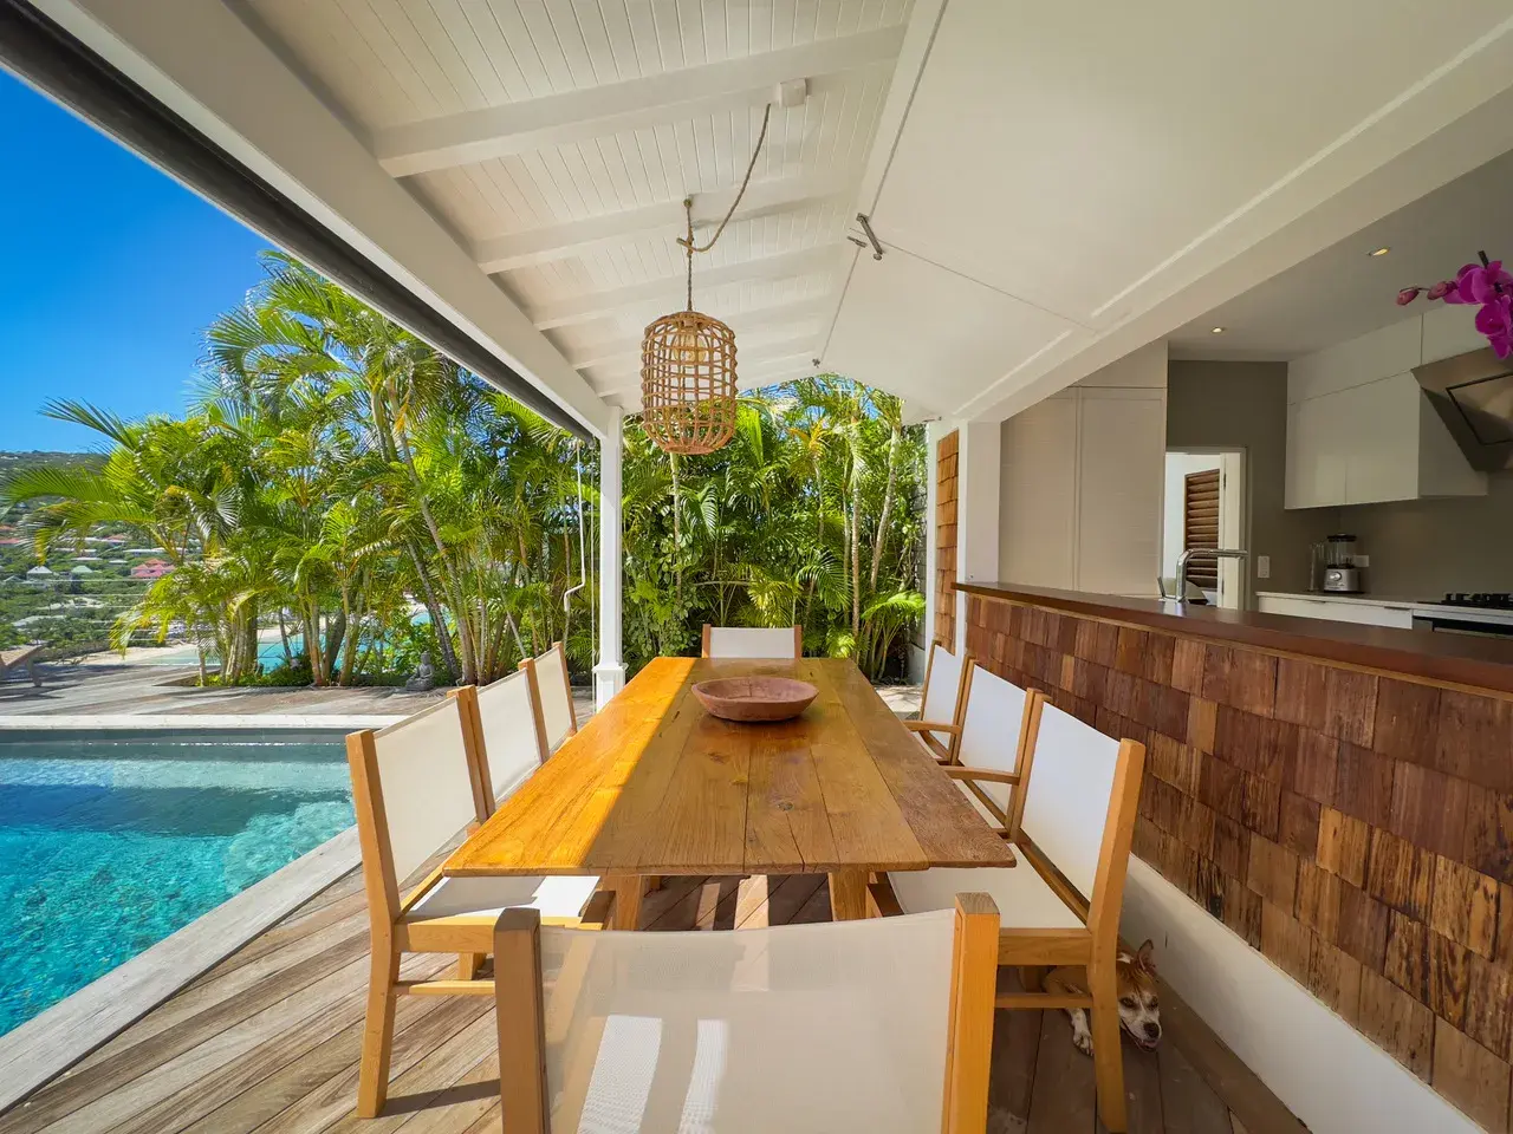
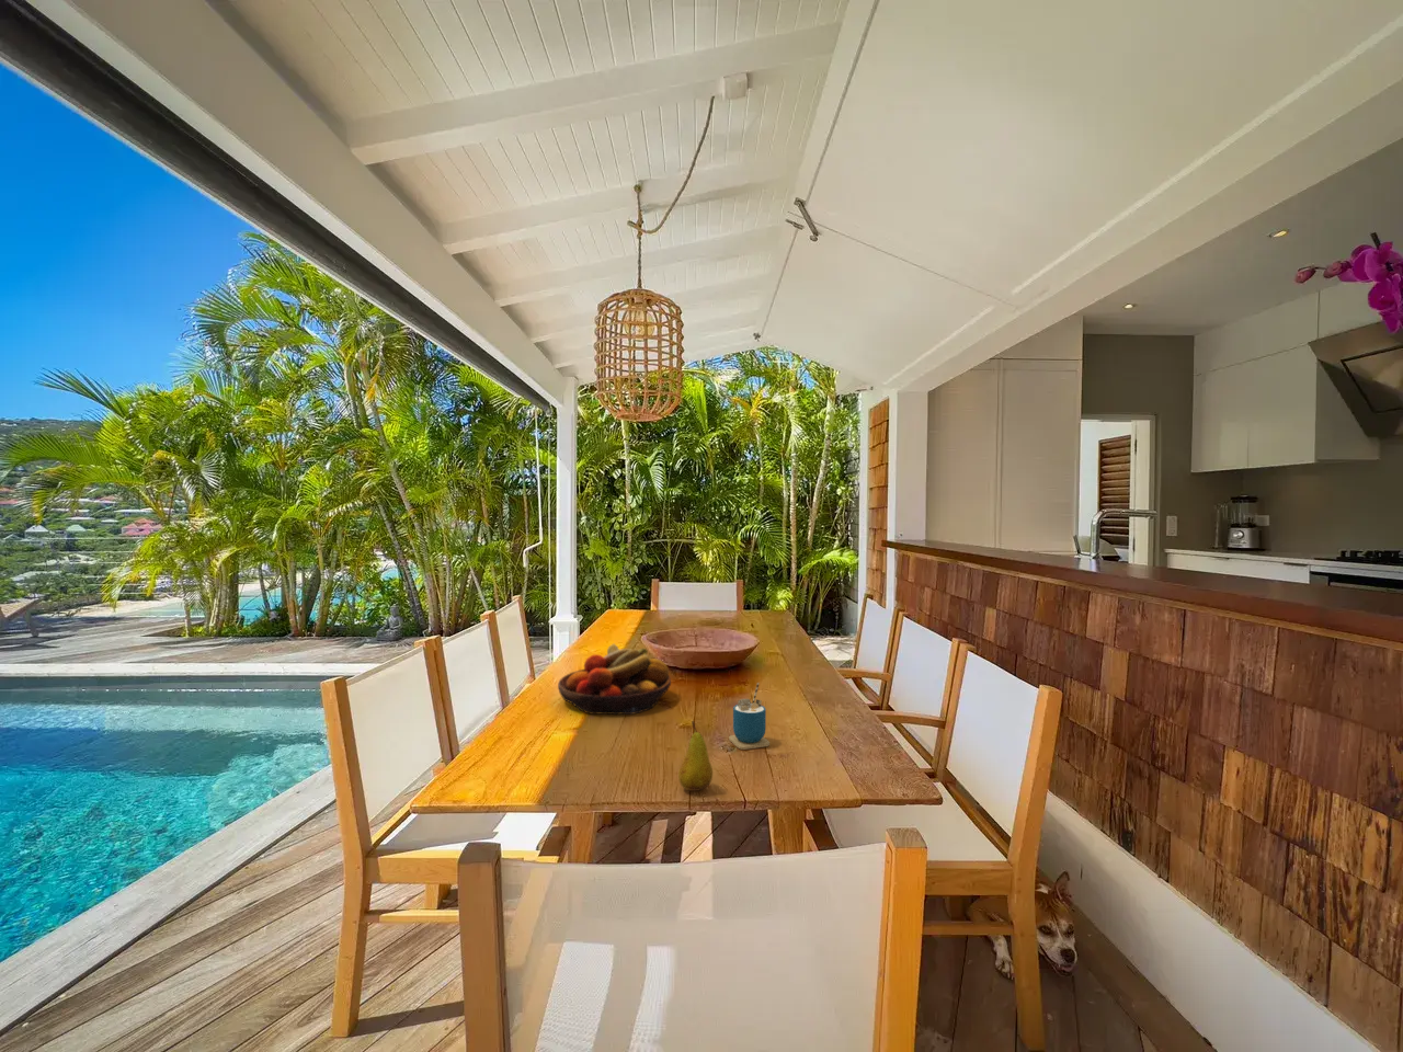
+ cup [728,682,771,750]
+ fruit bowl [557,642,672,716]
+ fruit [677,720,714,792]
